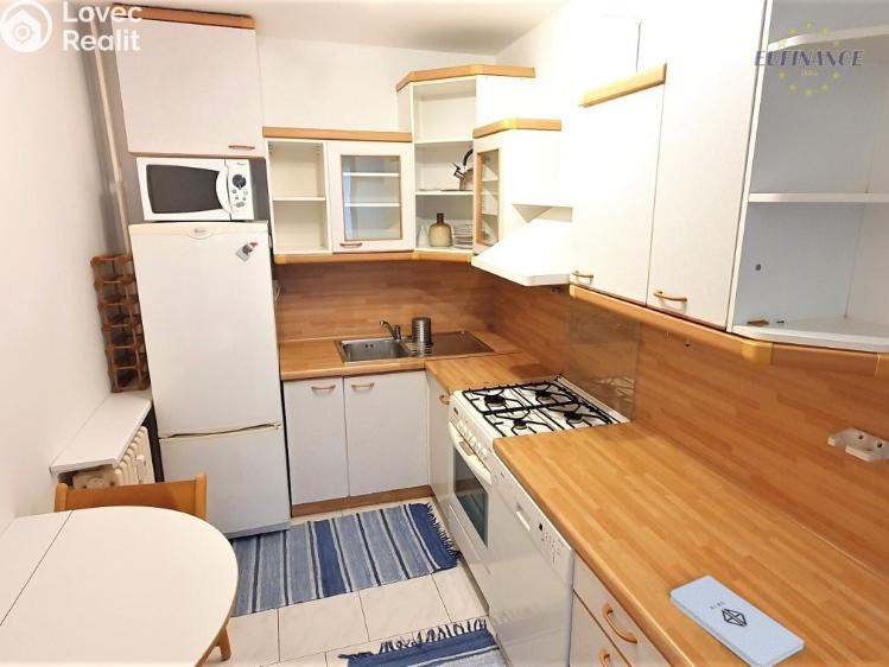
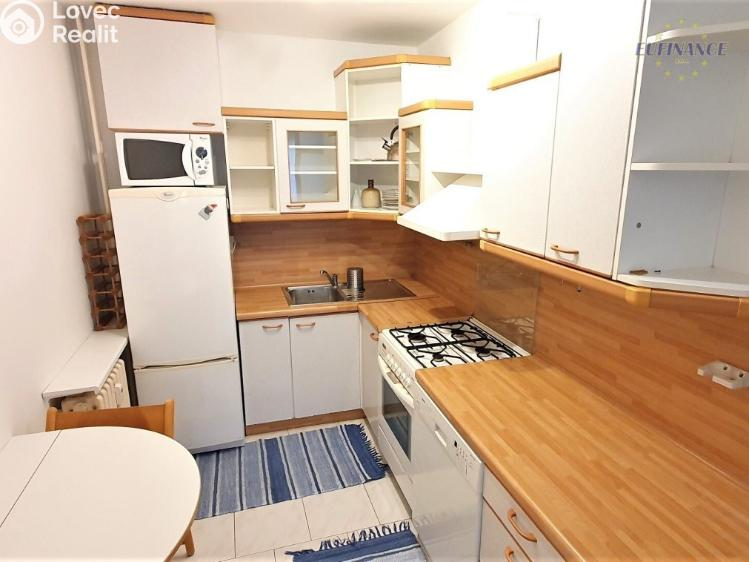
- notepad [669,574,805,667]
